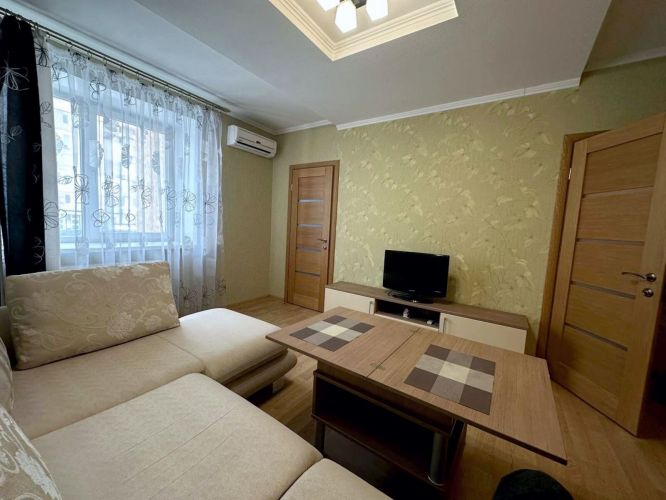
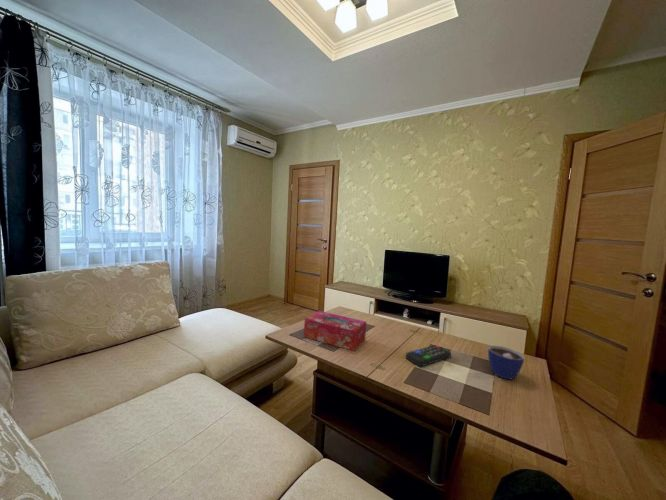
+ tissue box [303,310,367,352]
+ cup [487,344,525,381]
+ remote control [405,344,452,367]
